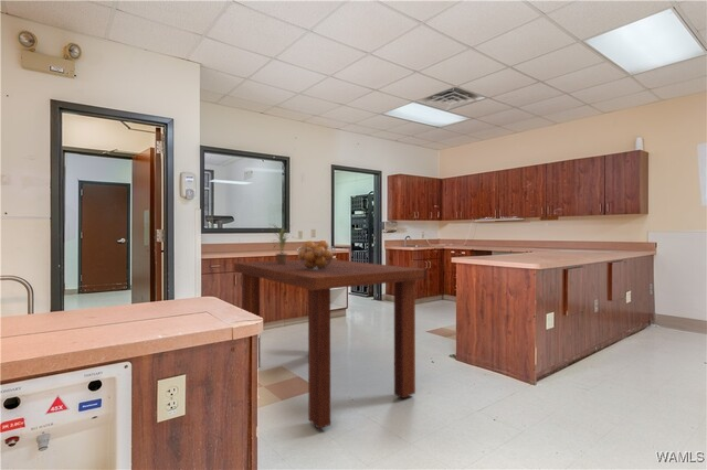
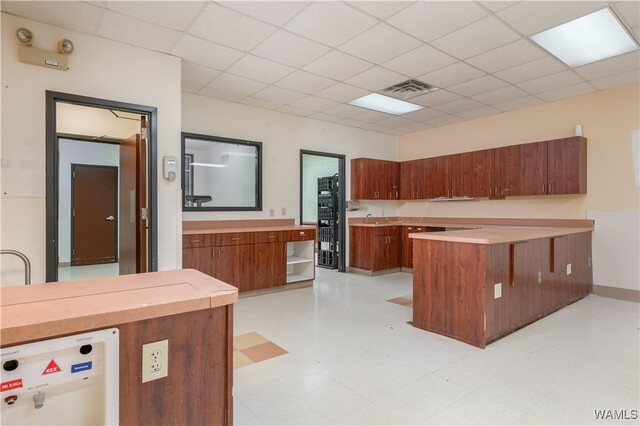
- dining table [233,258,428,430]
- fruit basket [296,239,337,270]
- potted plant [266,223,297,264]
